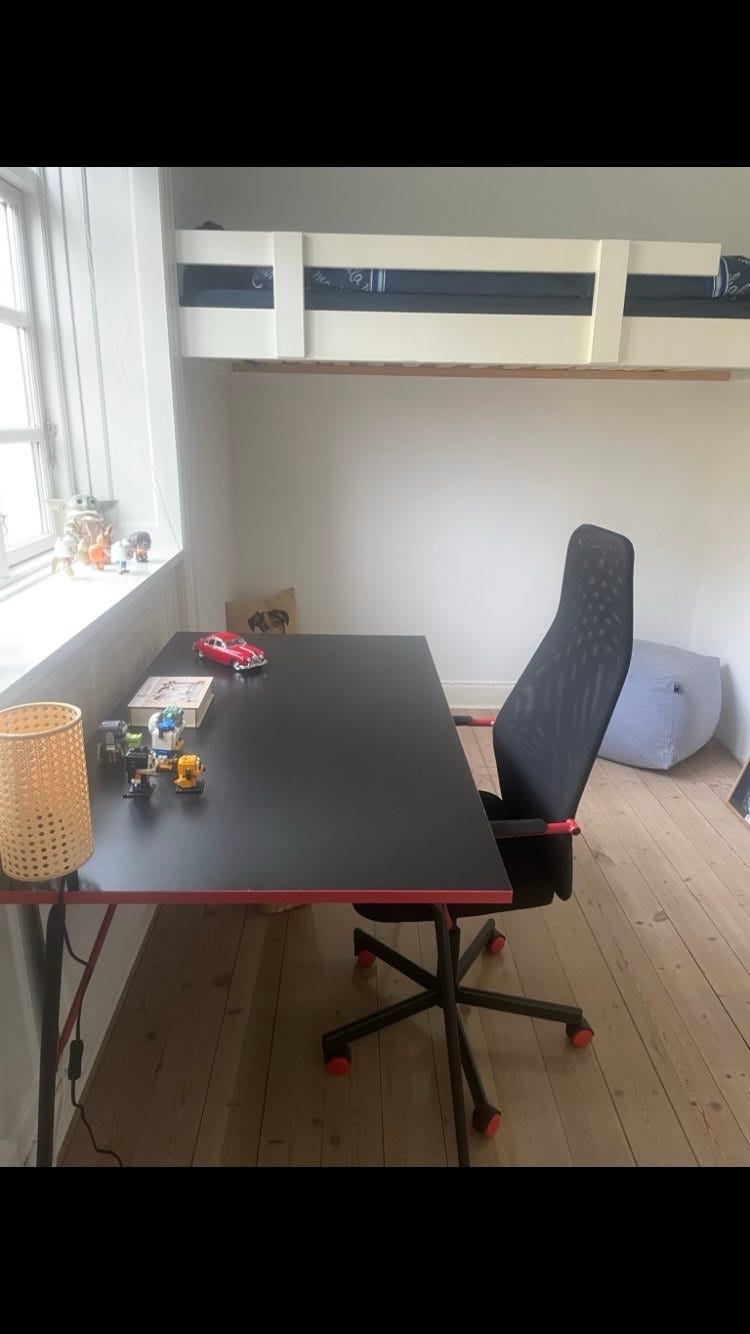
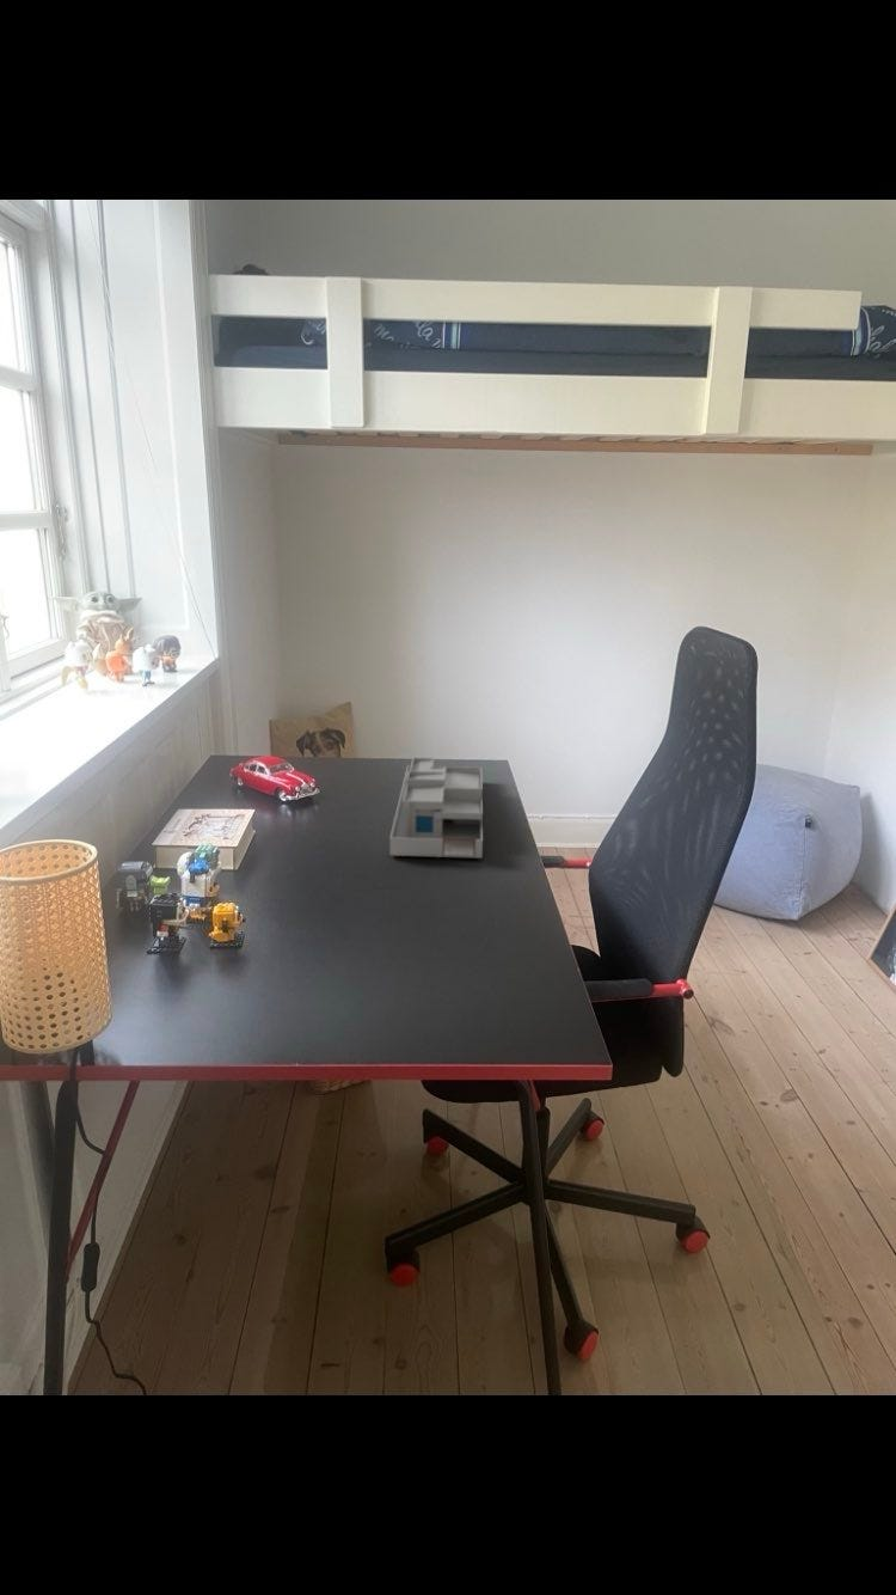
+ desk organizer [388,757,484,860]
